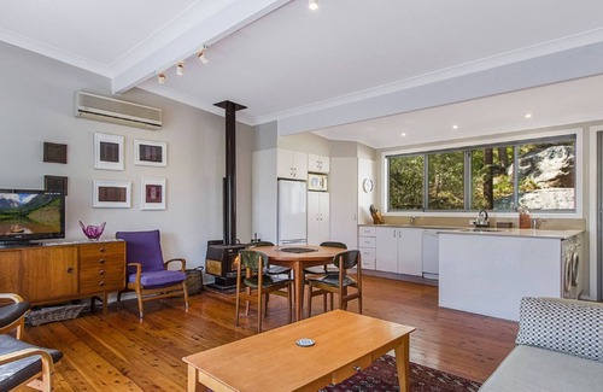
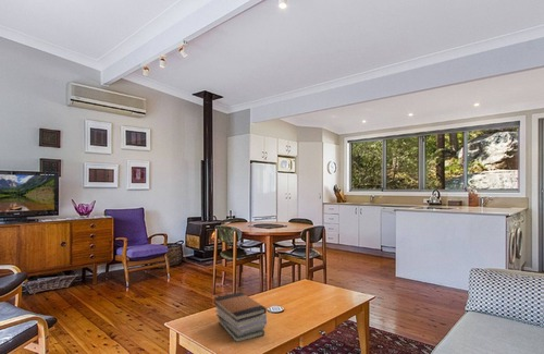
+ book stack [213,291,268,344]
